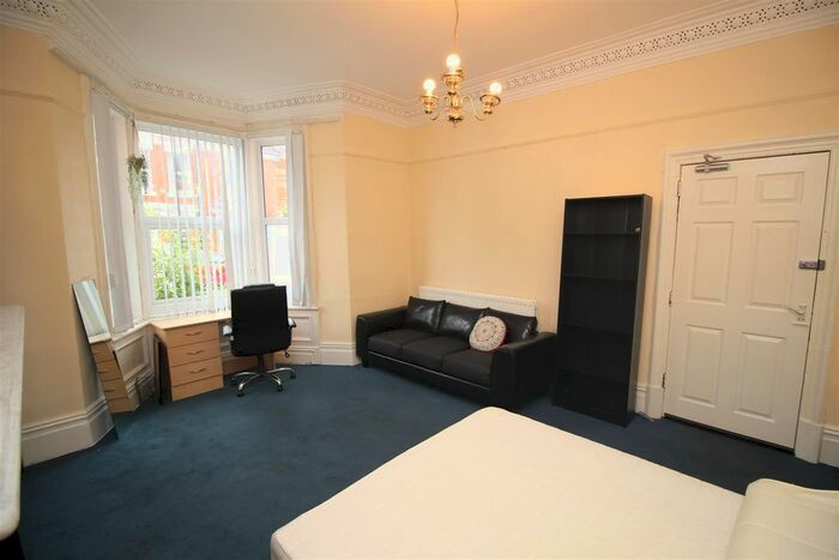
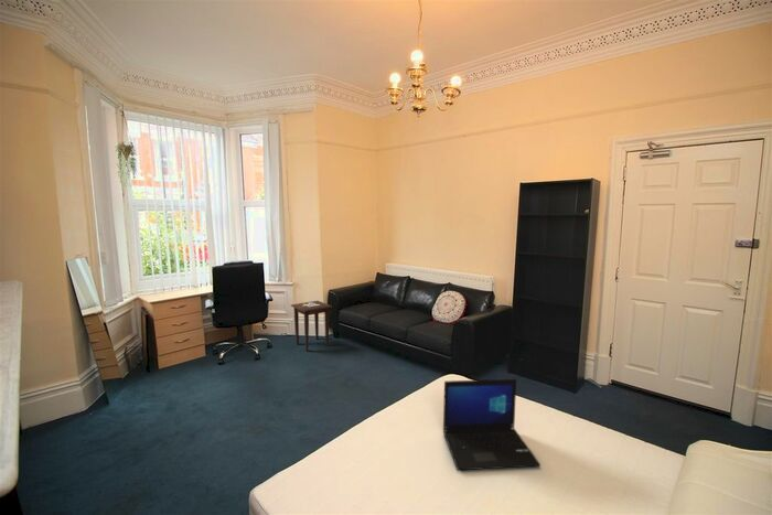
+ side table [290,300,334,352]
+ laptop [442,378,542,471]
